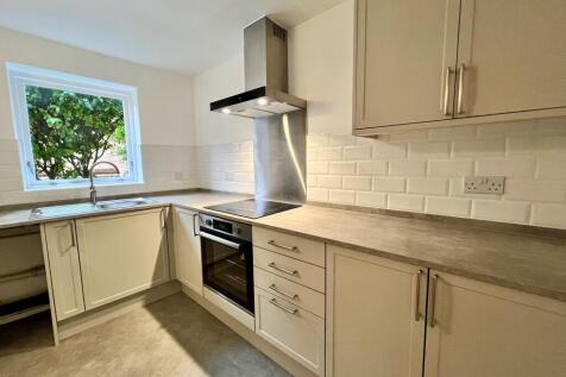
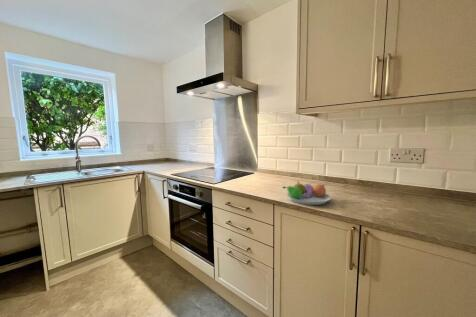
+ fruit bowl [282,180,332,206]
